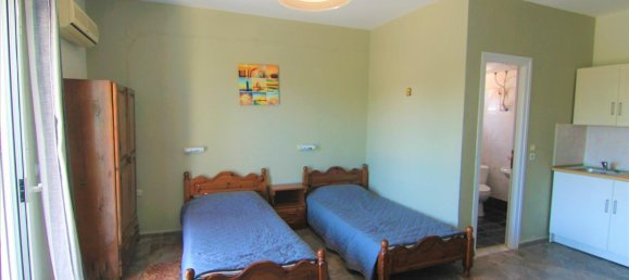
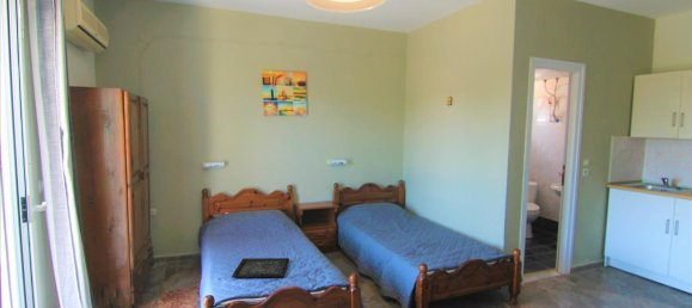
+ tray [231,257,290,278]
